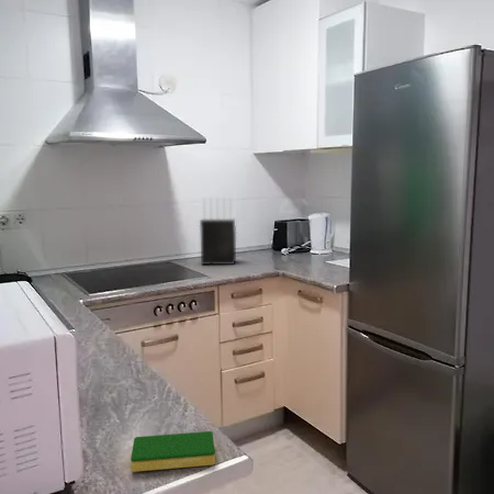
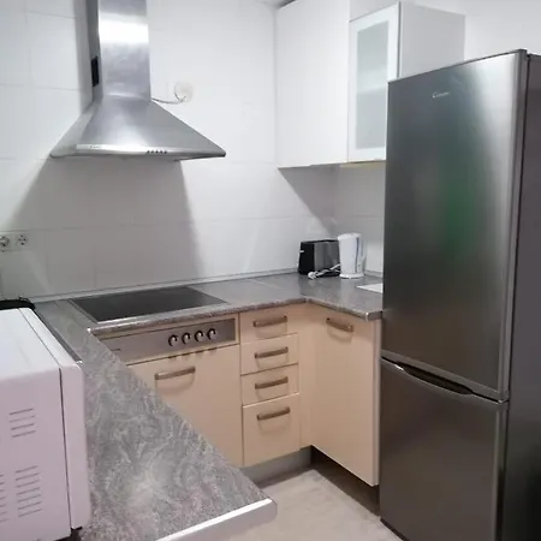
- dish sponge [130,430,216,473]
- knife block [199,197,237,266]
